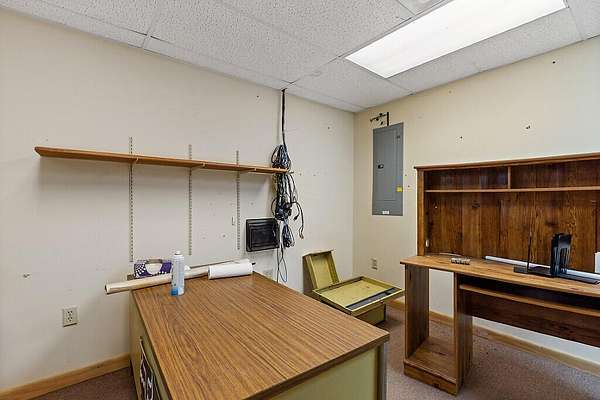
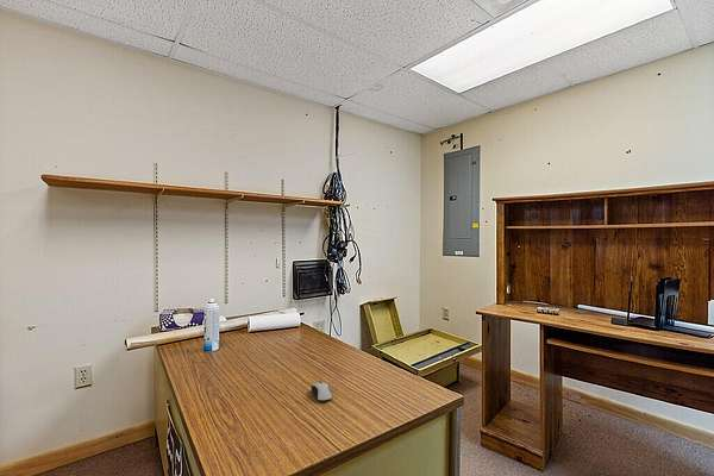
+ computer mouse [309,380,333,403]
